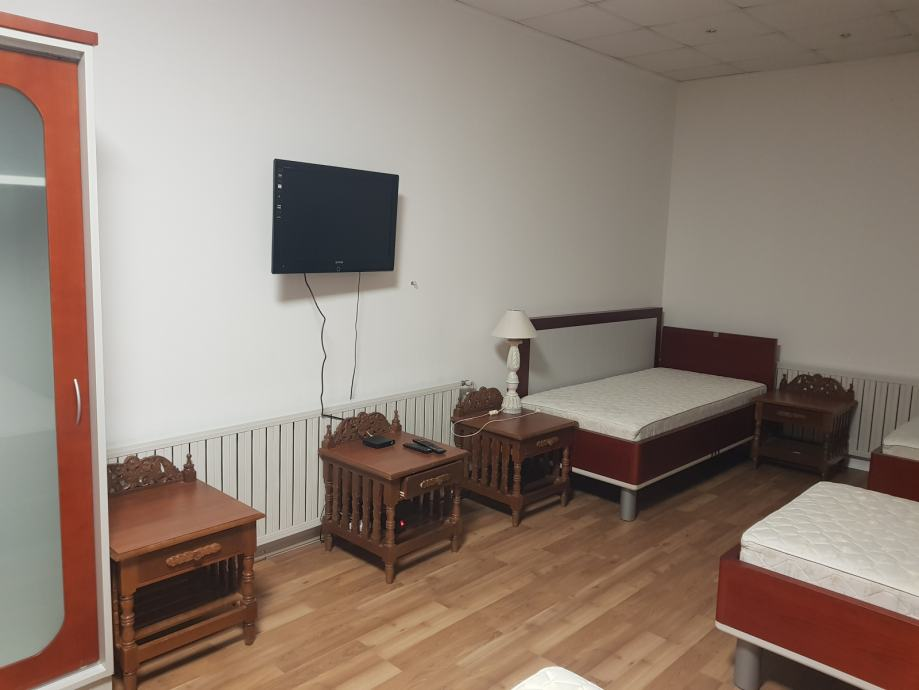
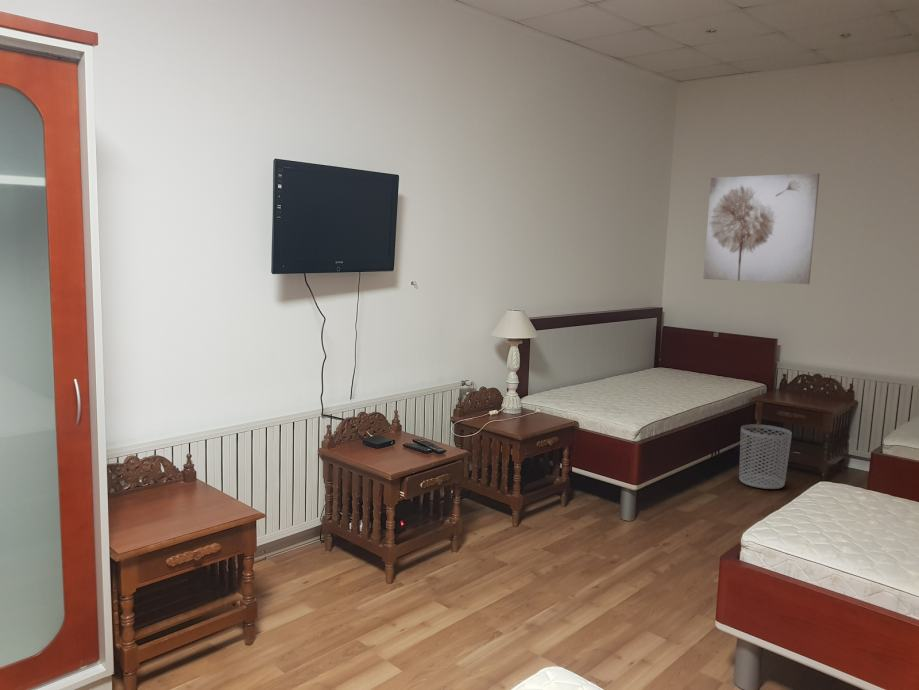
+ waste bin [738,423,793,490]
+ wall art [702,172,821,285]
